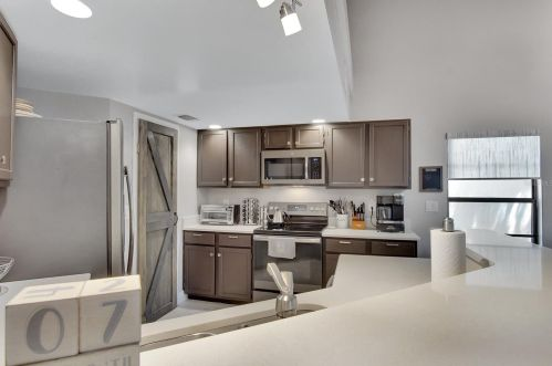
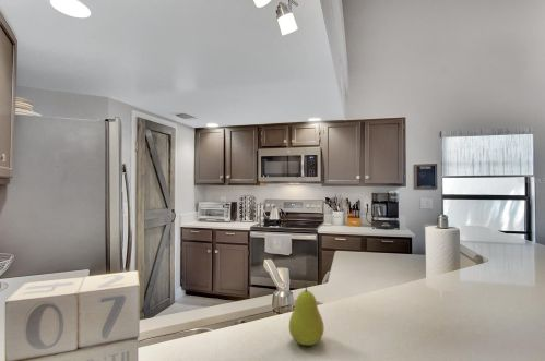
+ fruit [288,282,325,346]
